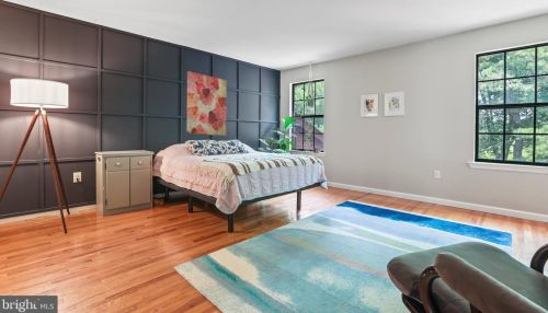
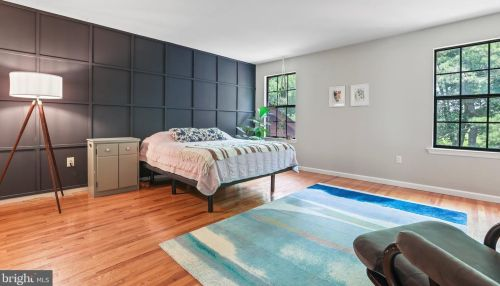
- wall art [186,70,228,137]
